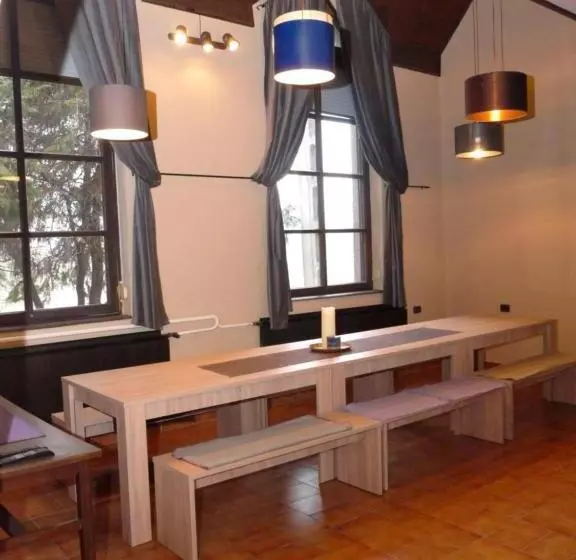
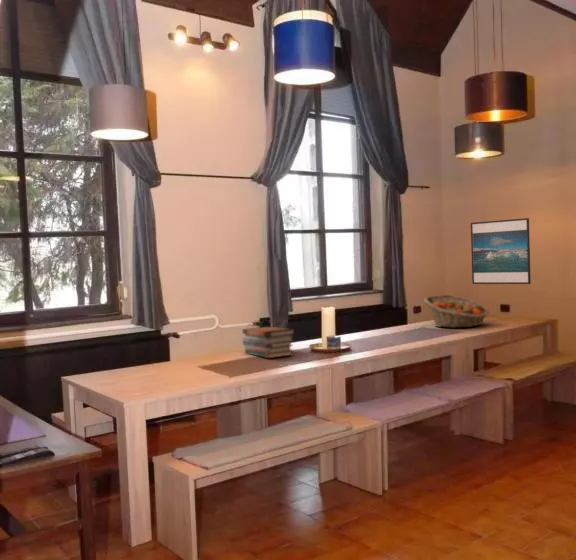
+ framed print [470,217,532,285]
+ book stack [241,326,296,359]
+ fruit basket [423,294,490,329]
